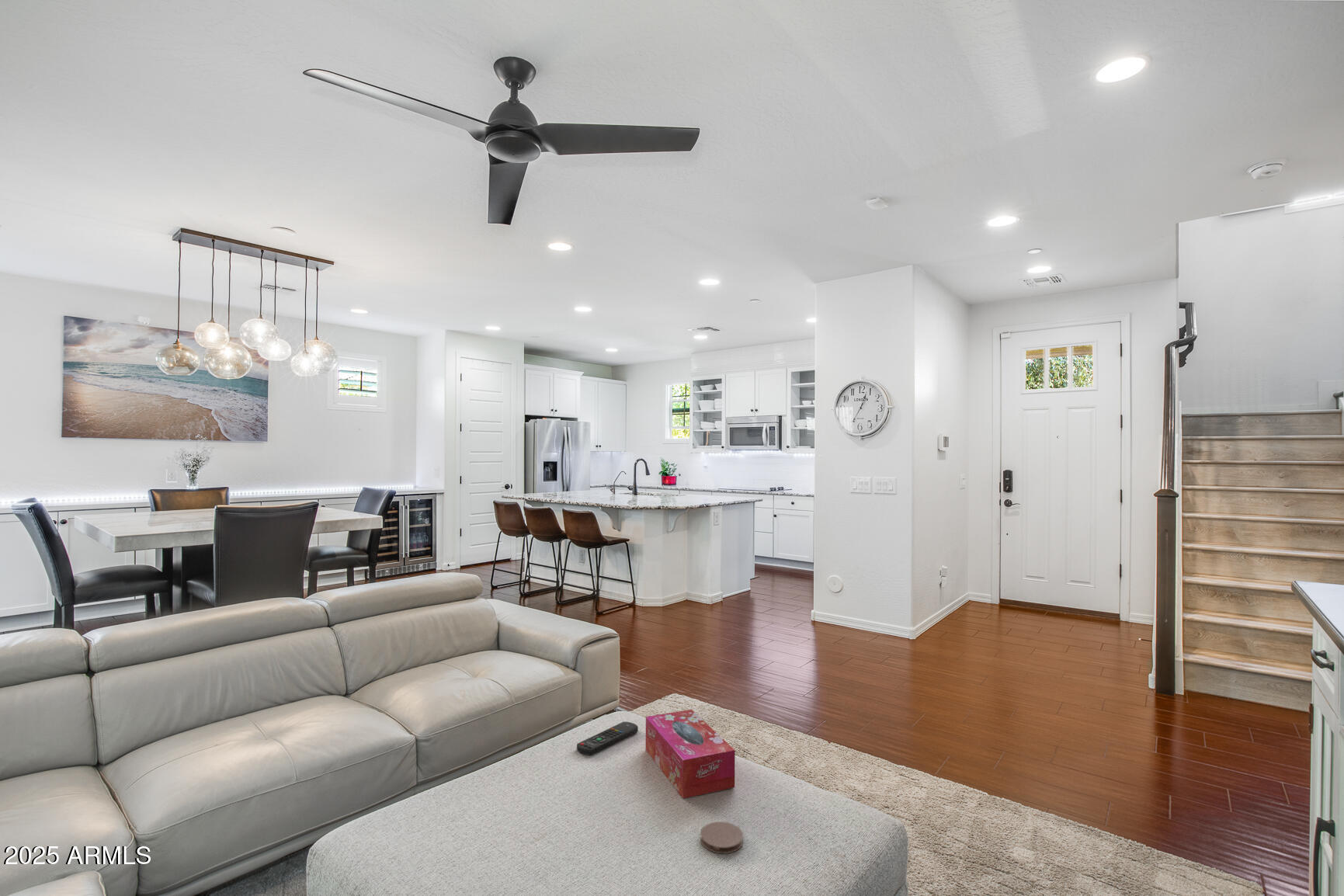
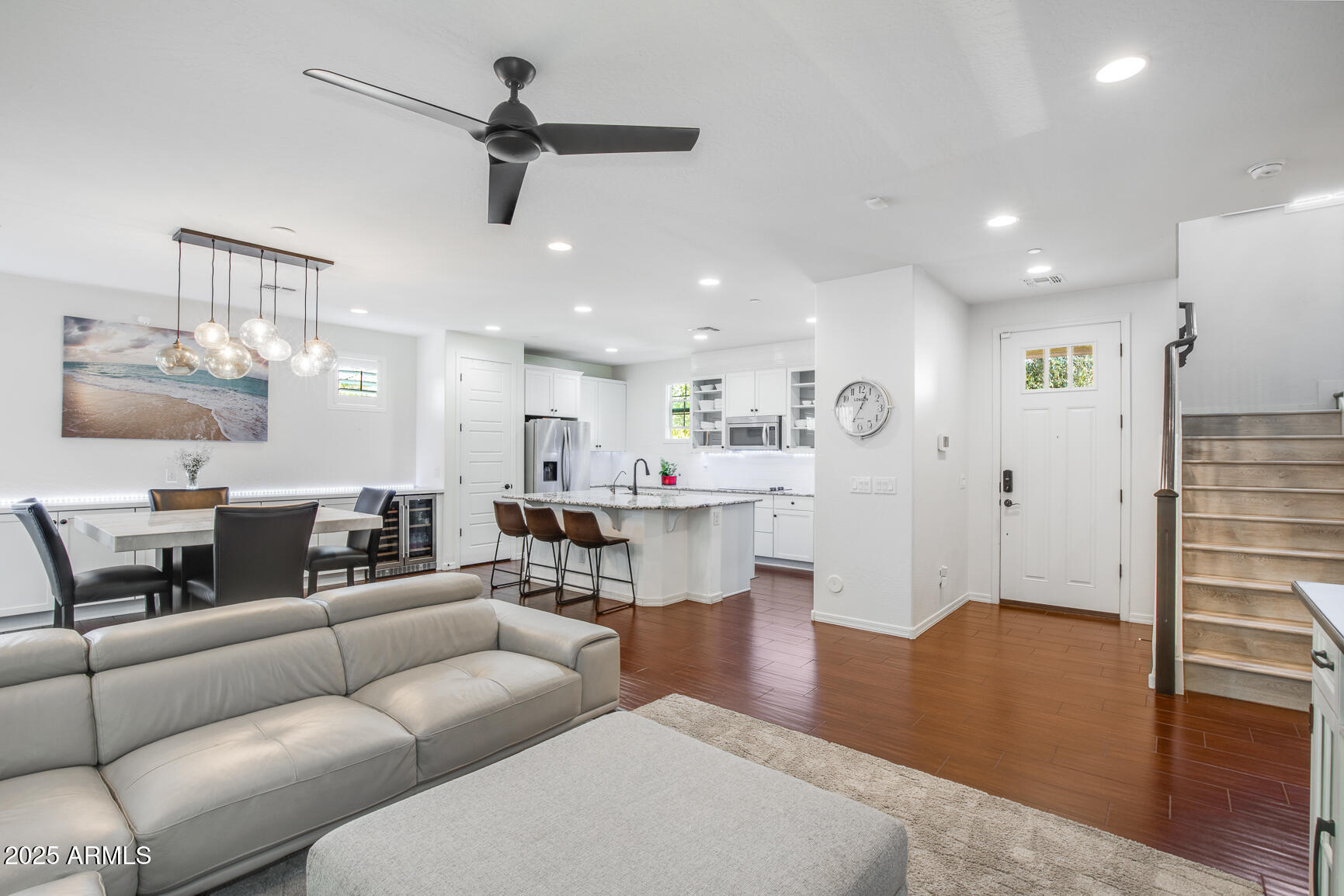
- tissue box [645,709,736,799]
- remote control [576,721,639,756]
- coaster [700,821,744,854]
